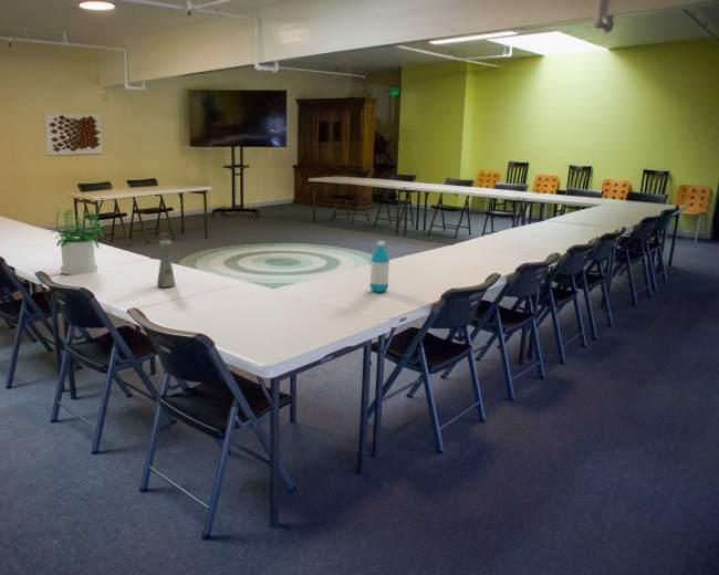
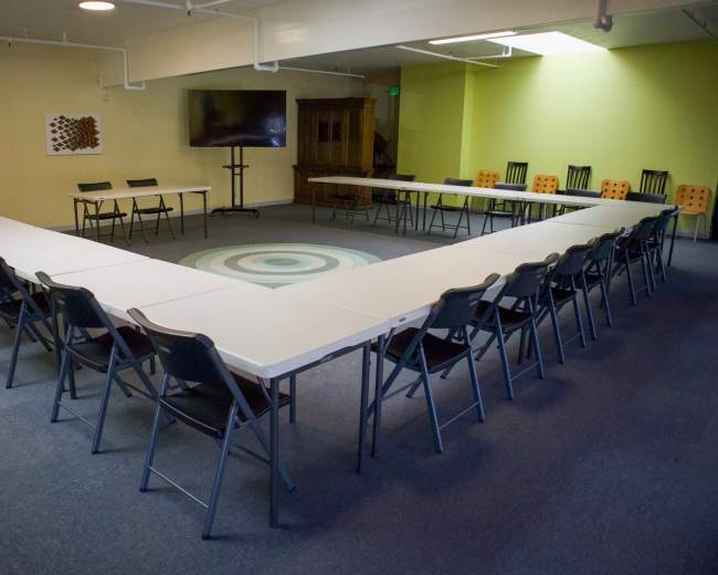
- potted plant [49,208,105,275]
- bottle [156,231,176,289]
- water bottle [368,240,390,293]
